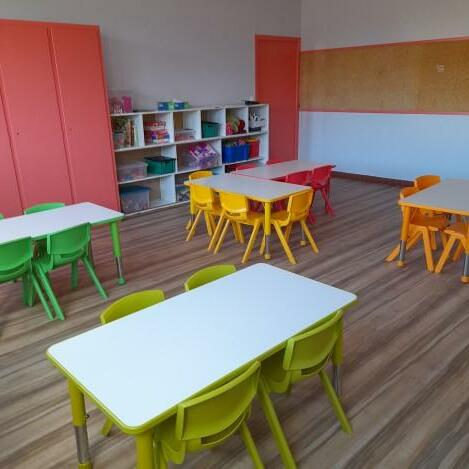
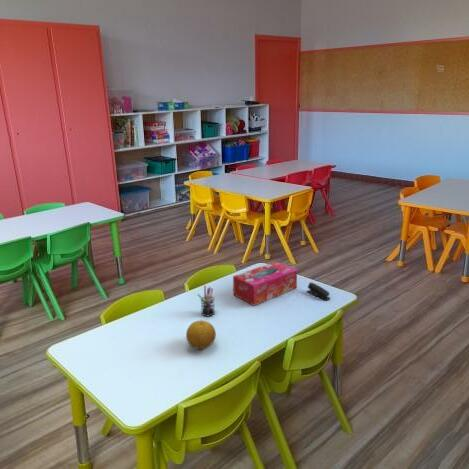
+ fruit [185,320,217,350]
+ pen holder [196,285,216,317]
+ stapler [306,282,331,301]
+ tissue box [232,260,298,306]
